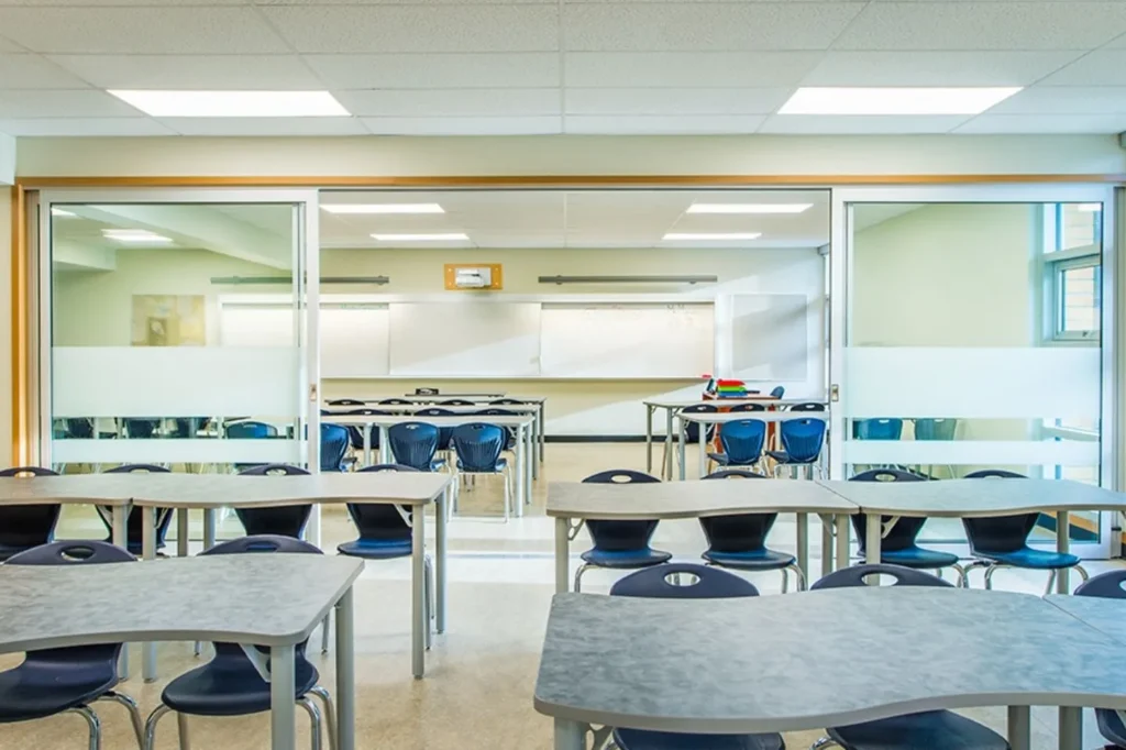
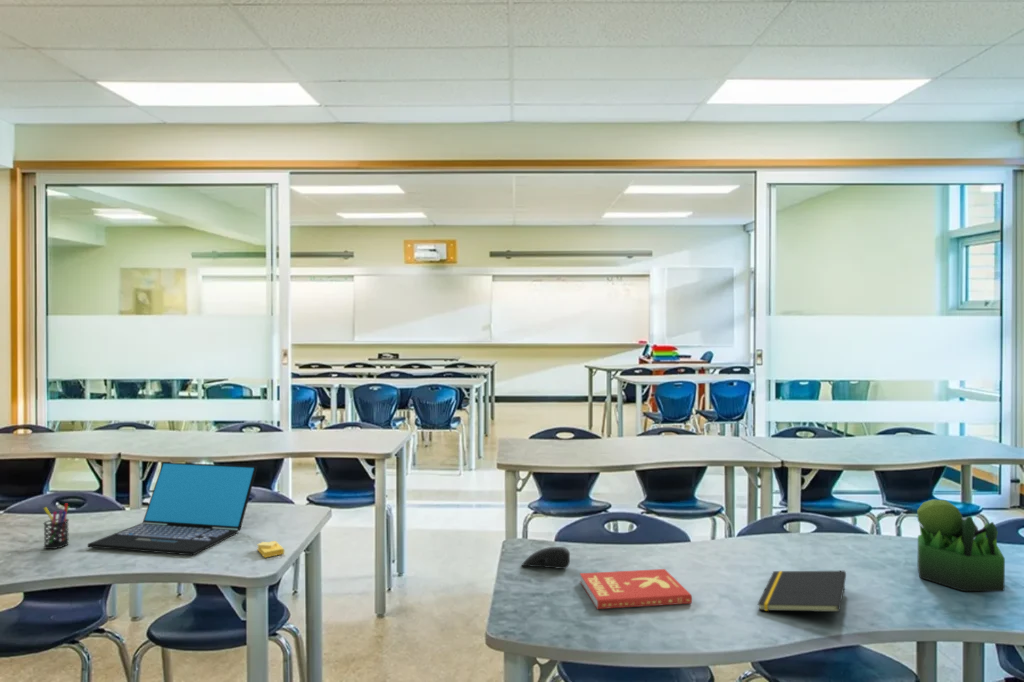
+ notepad [757,570,847,613]
+ plant [916,499,1006,592]
+ laptop [87,461,258,556]
+ computer mouse [520,546,571,570]
+ book [579,568,693,610]
+ pen holder [42,503,70,550]
+ sticky notes [256,540,285,559]
